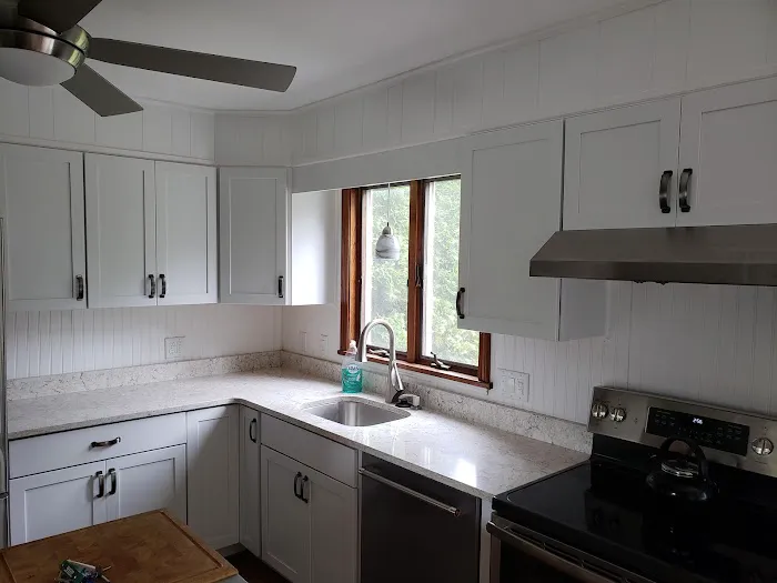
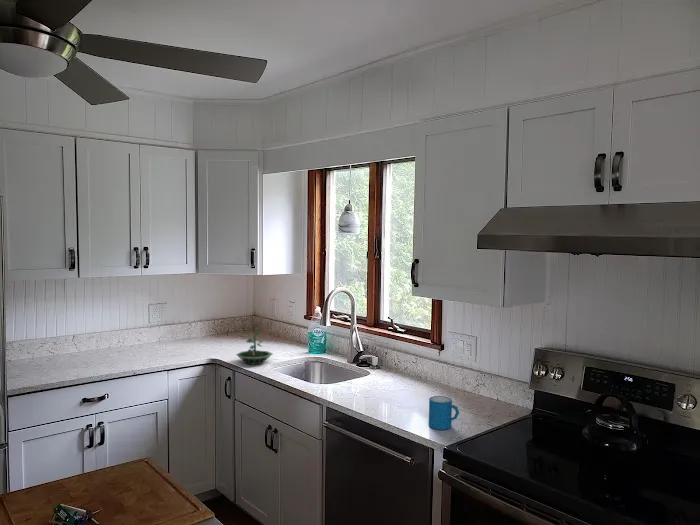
+ mug [428,395,460,431]
+ terrarium [235,326,274,366]
